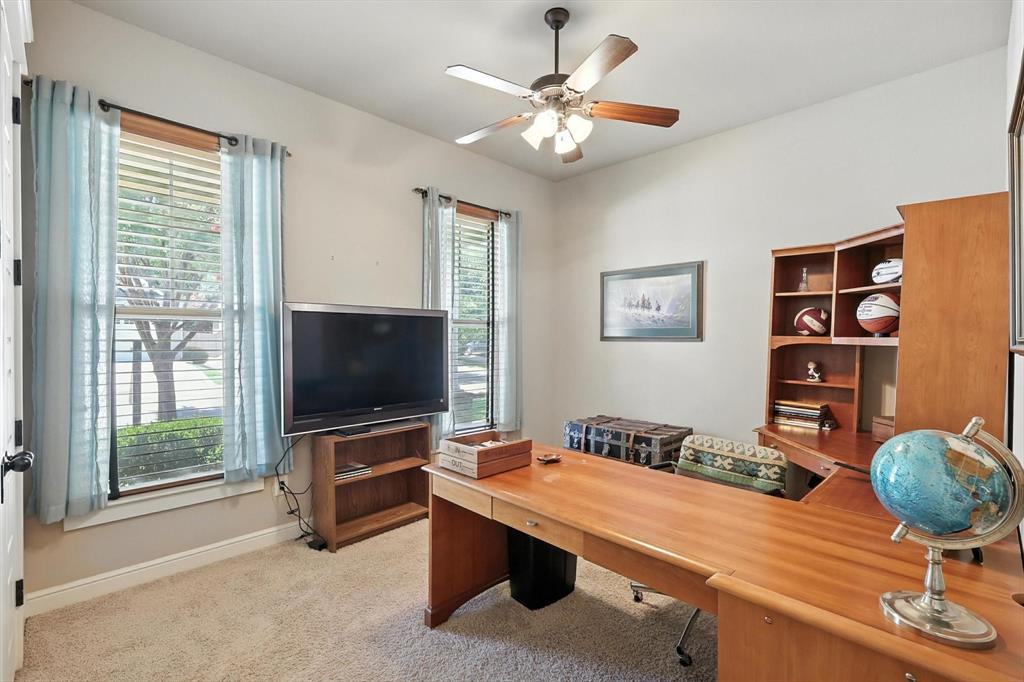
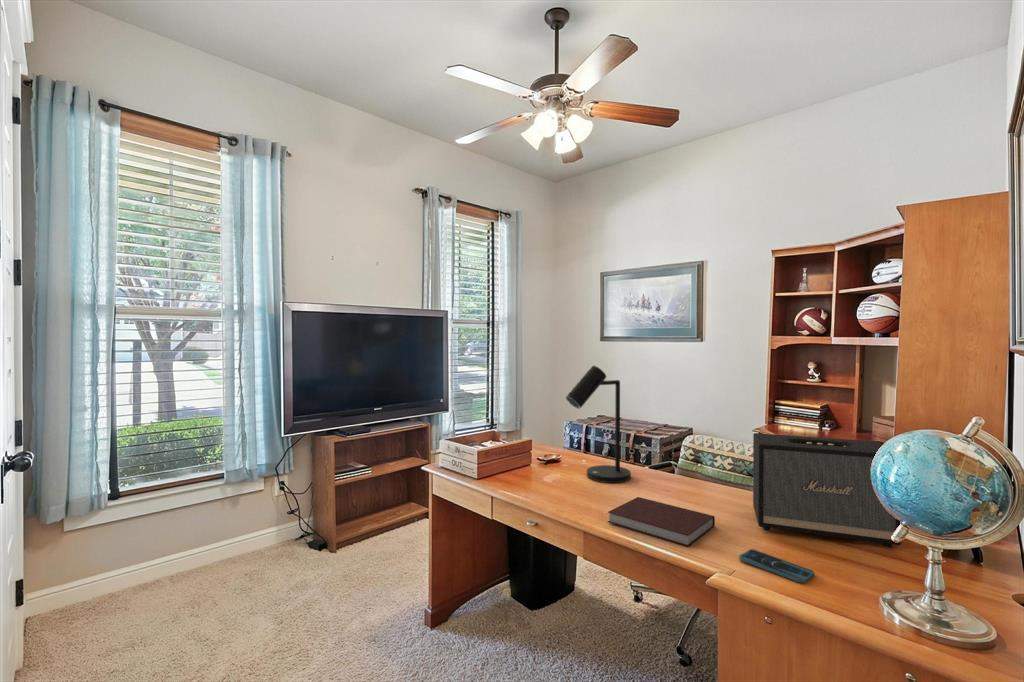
+ smartphone [738,548,815,584]
+ desk lamp [565,365,632,484]
+ notebook [607,496,716,547]
+ speaker [752,432,902,548]
